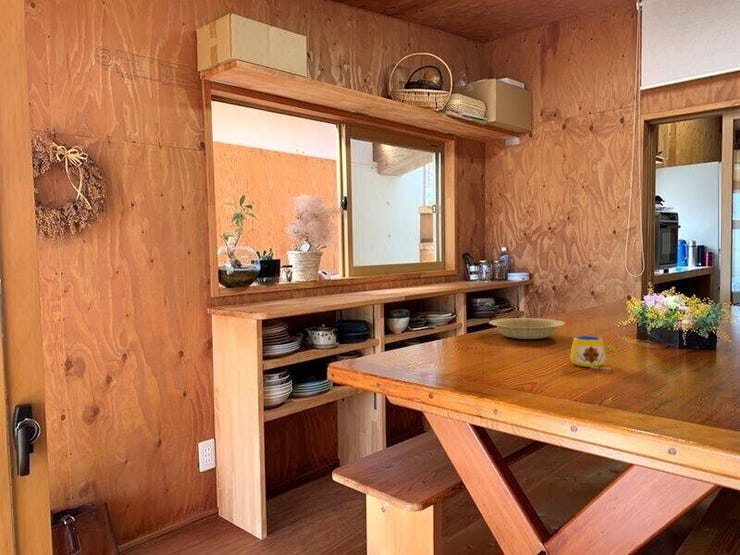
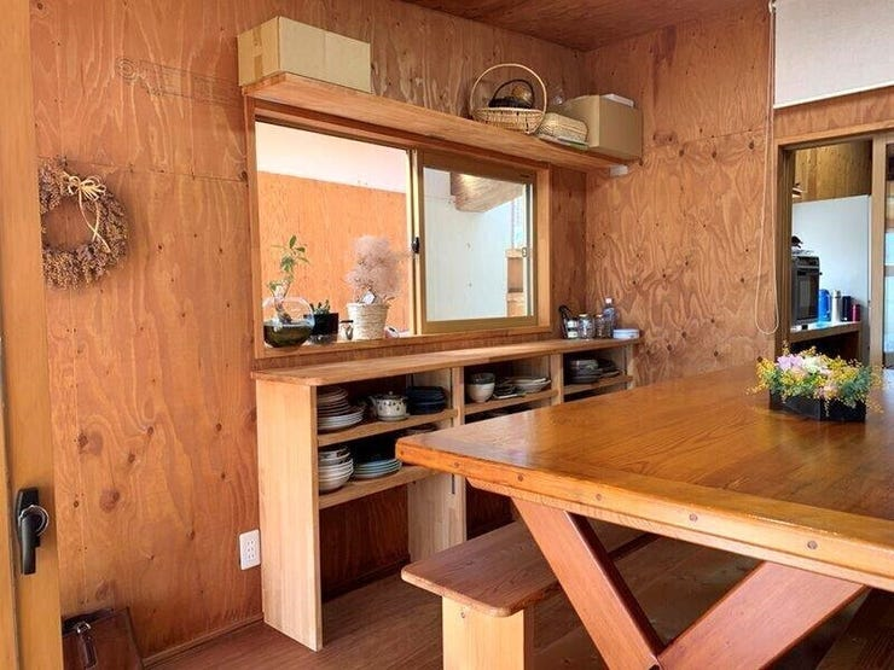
- mug [569,335,618,370]
- bowl [488,317,566,340]
